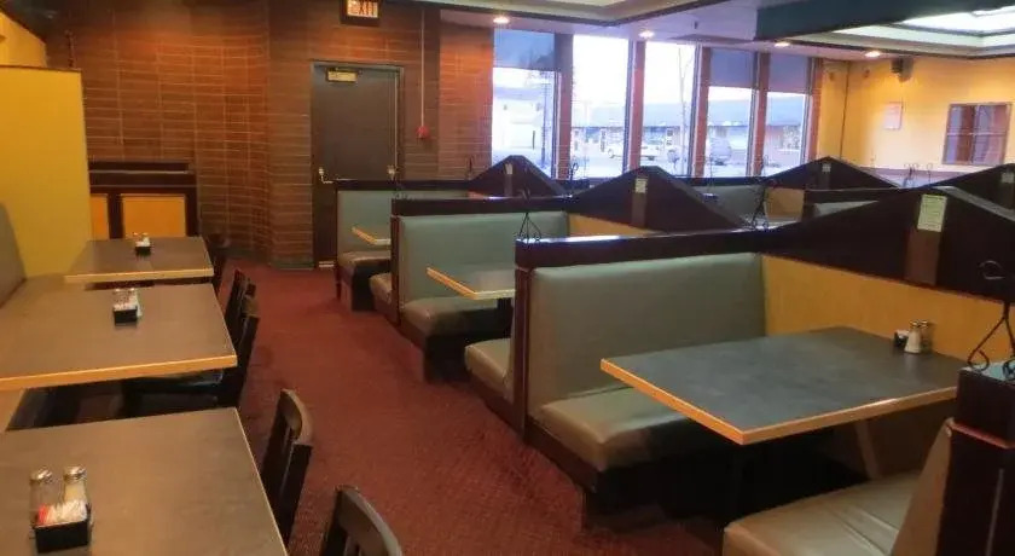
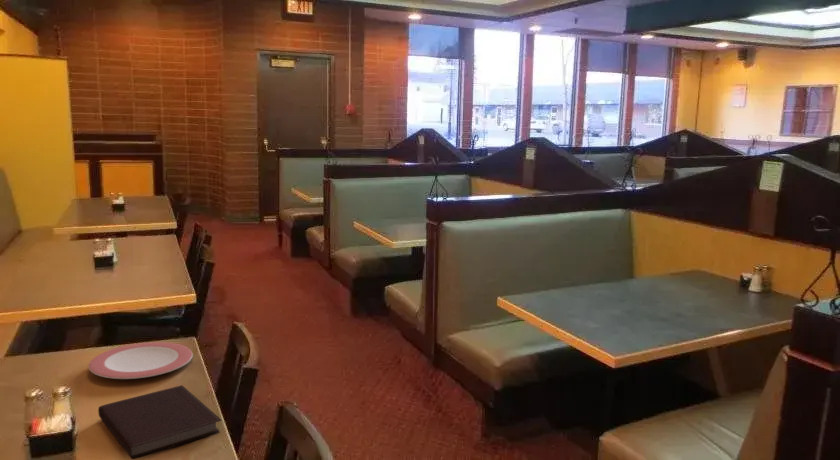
+ notebook [97,384,223,460]
+ plate [88,341,194,380]
